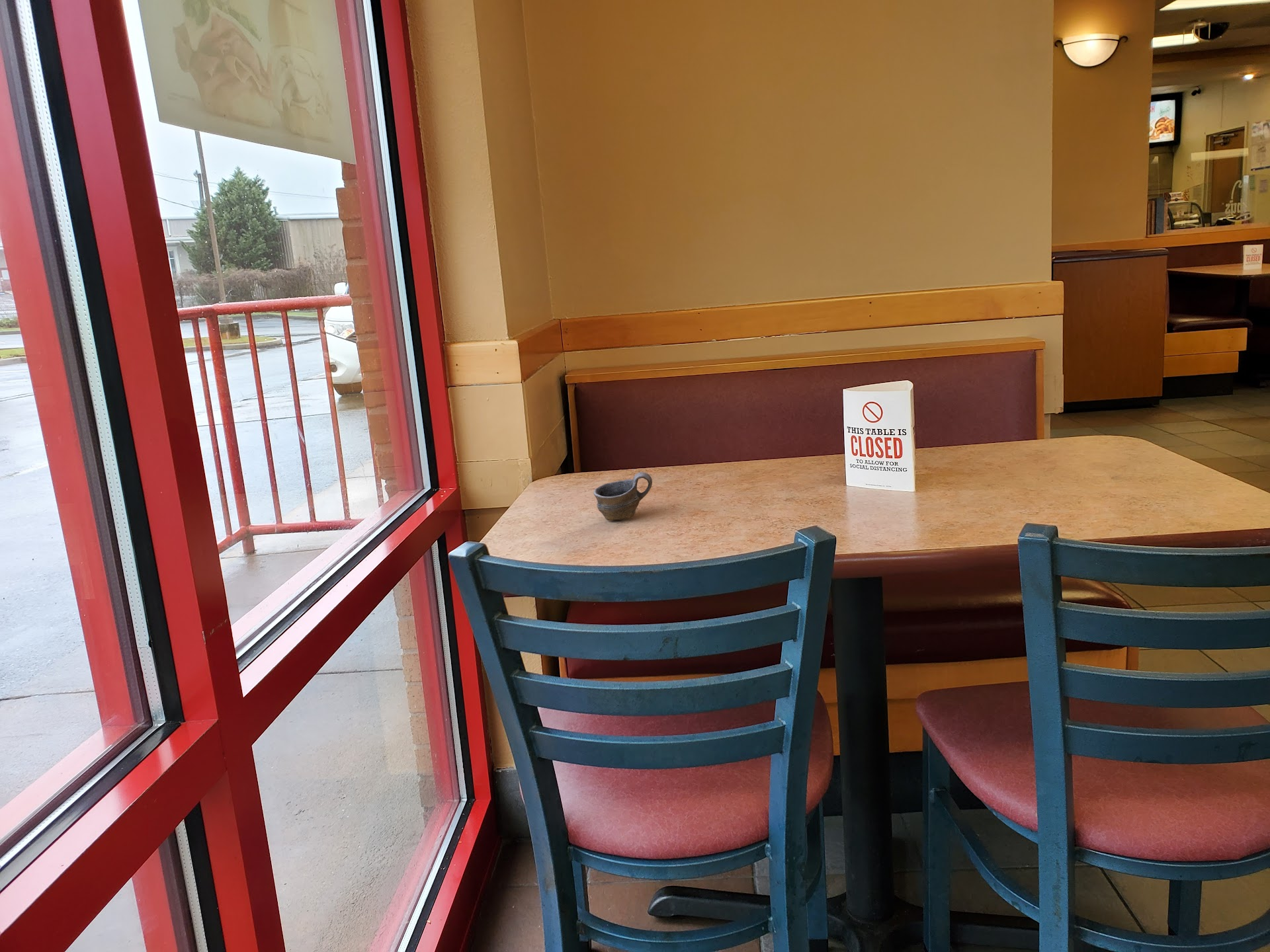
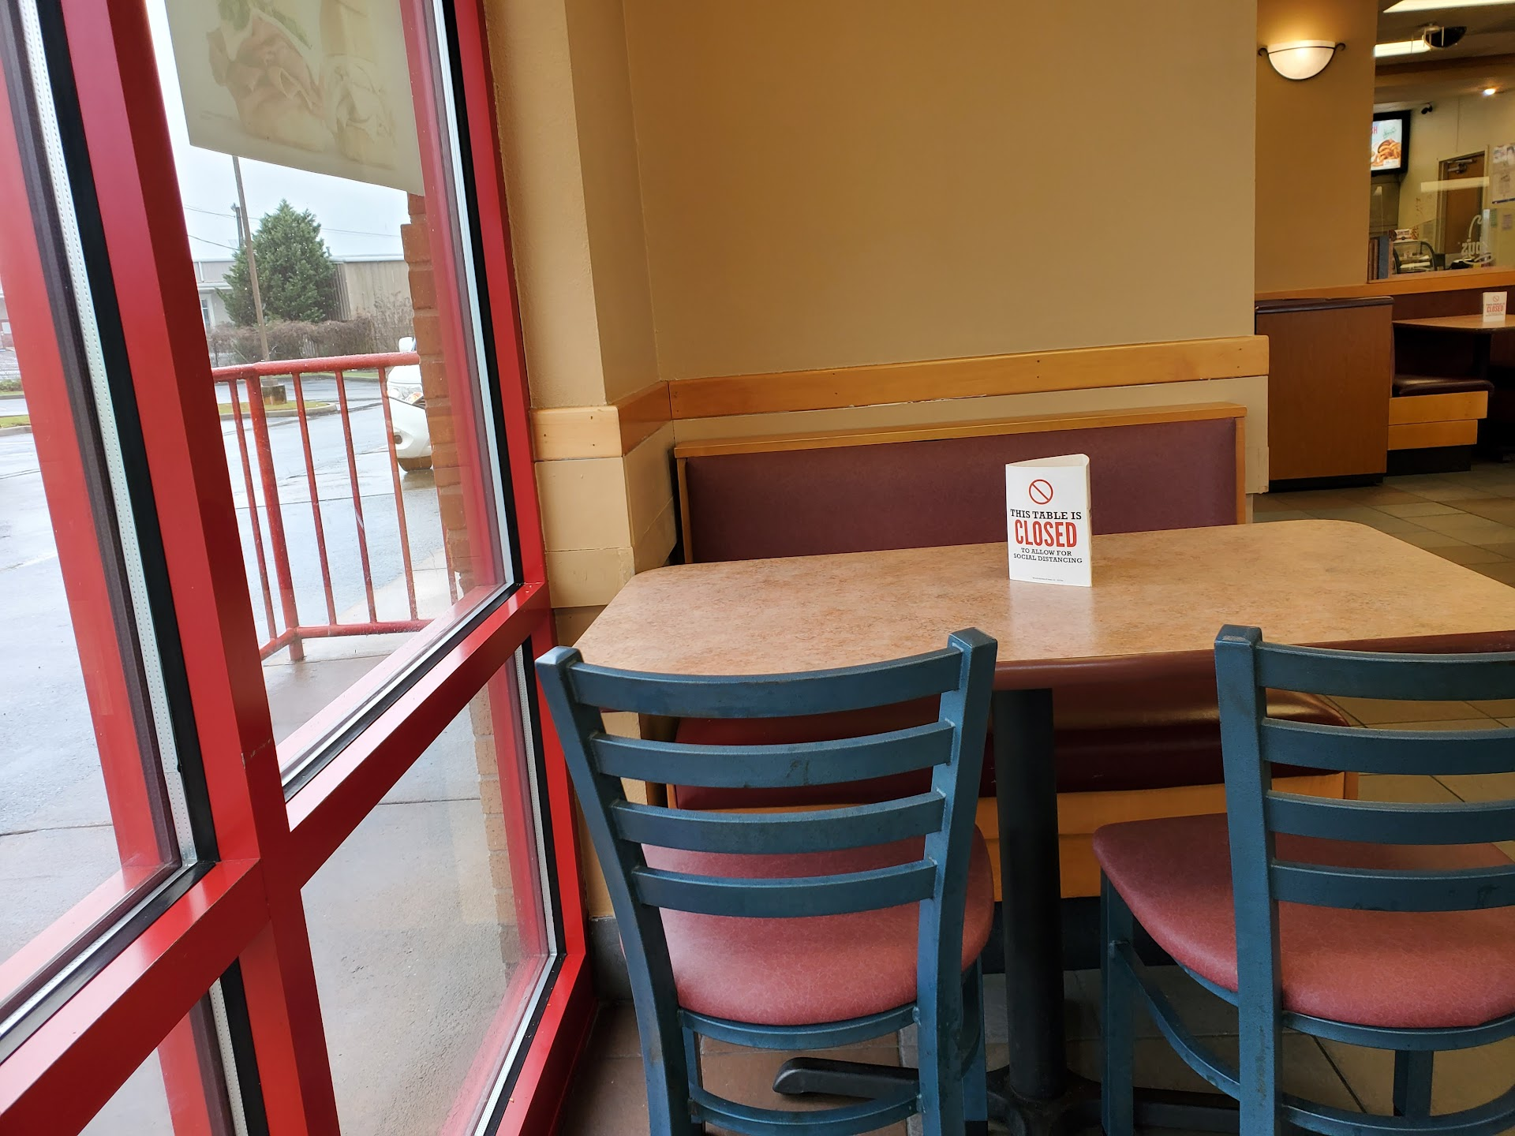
- cup [593,471,653,521]
